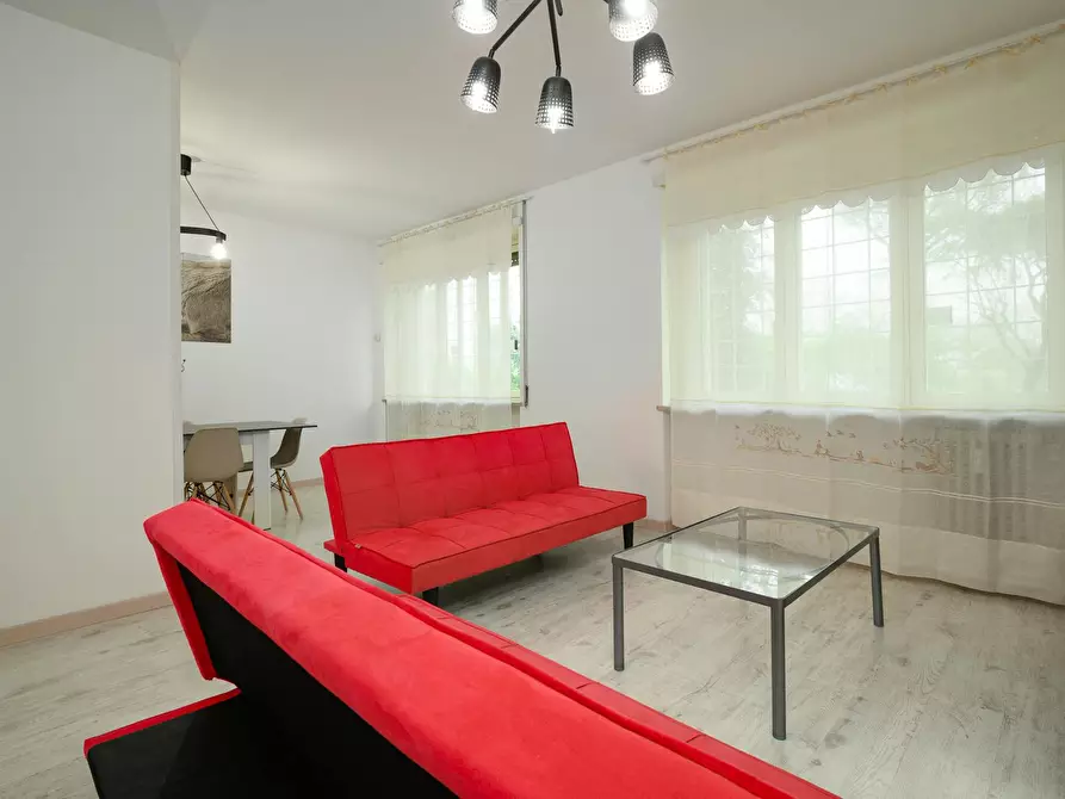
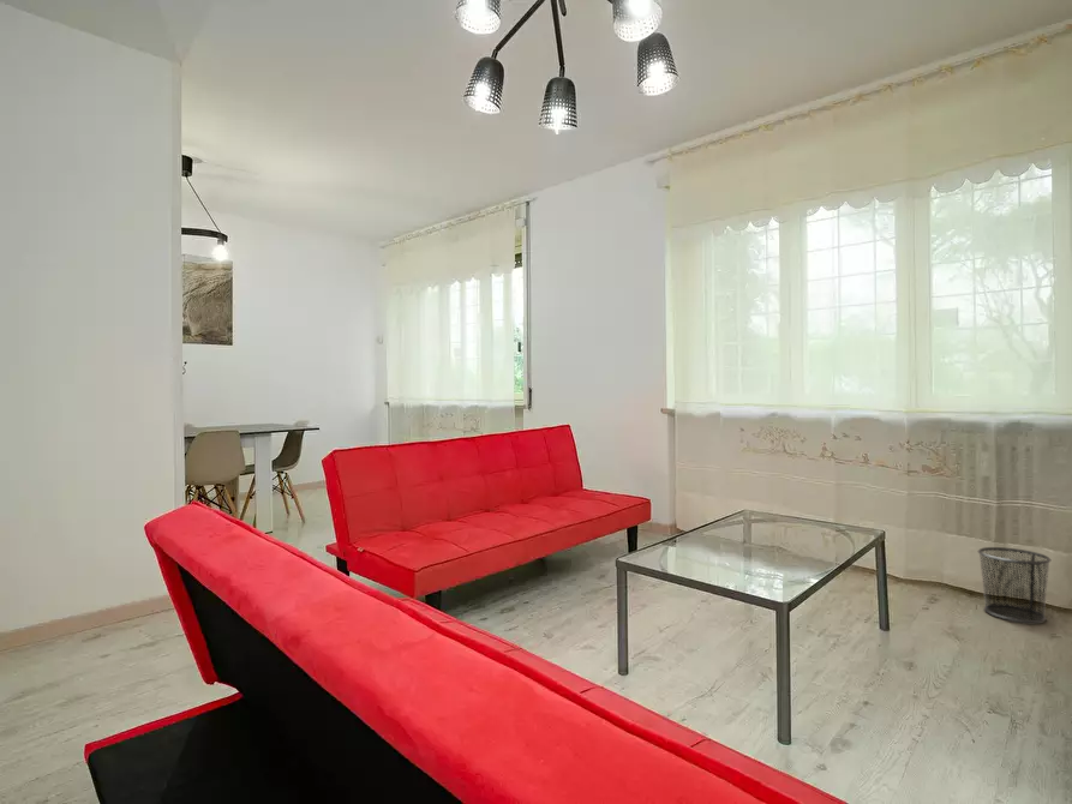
+ waste bin [977,546,1052,624]
